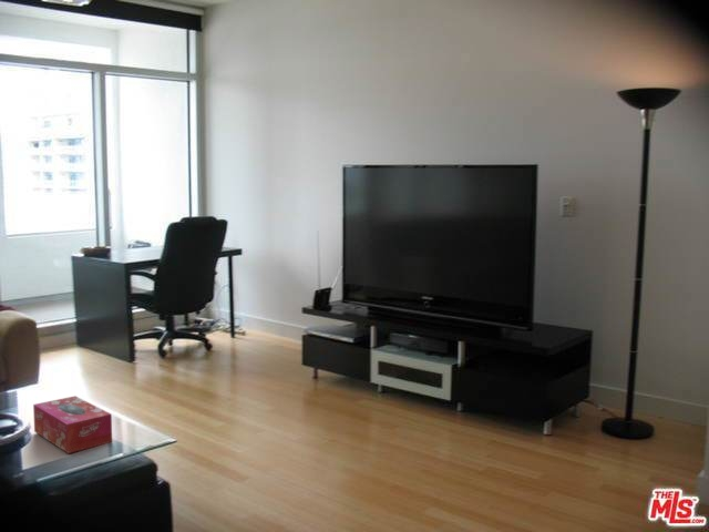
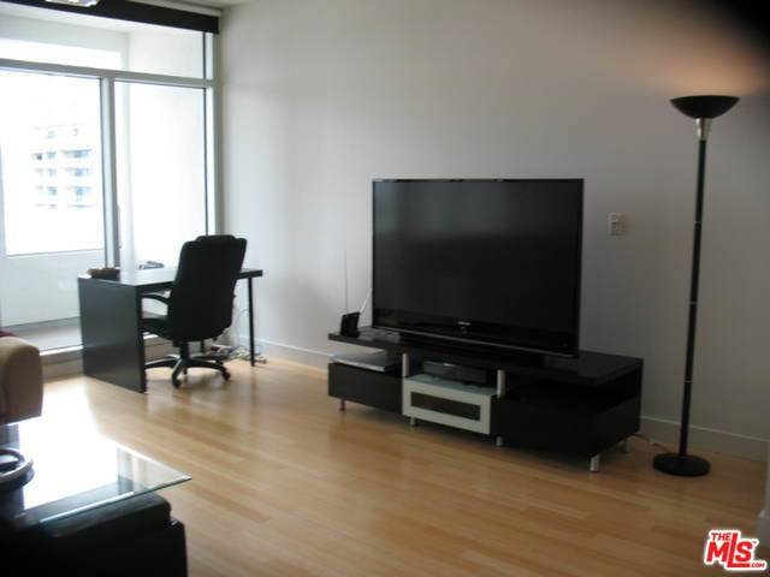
- tissue box [32,395,113,454]
